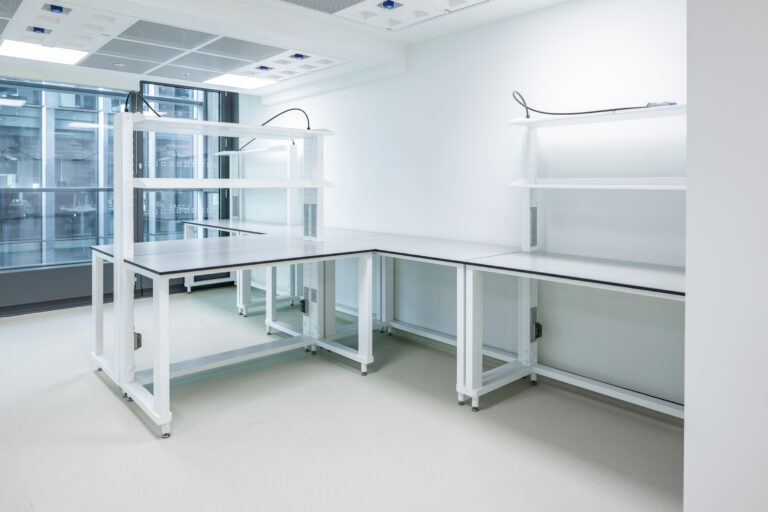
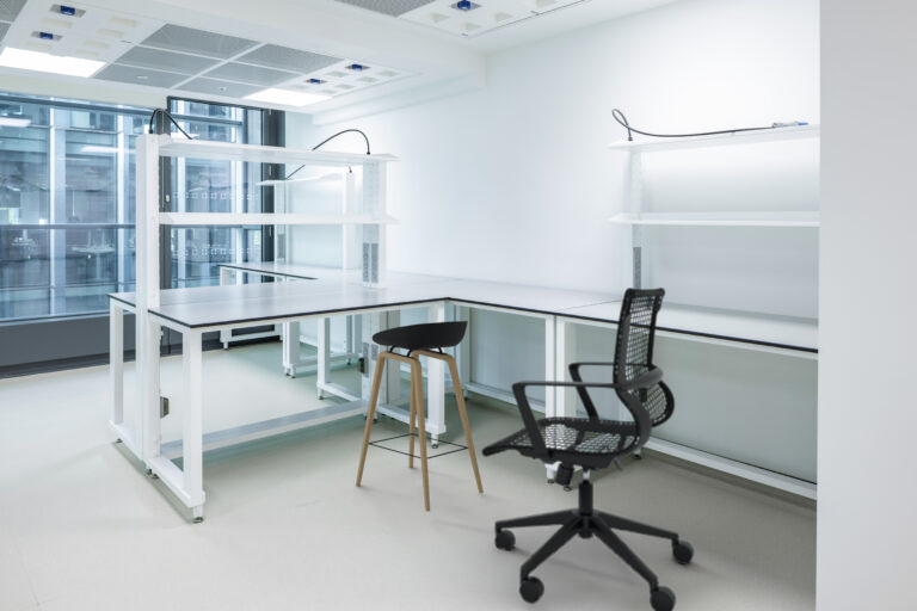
+ office chair [480,286,695,611]
+ stool [355,320,485,513]
